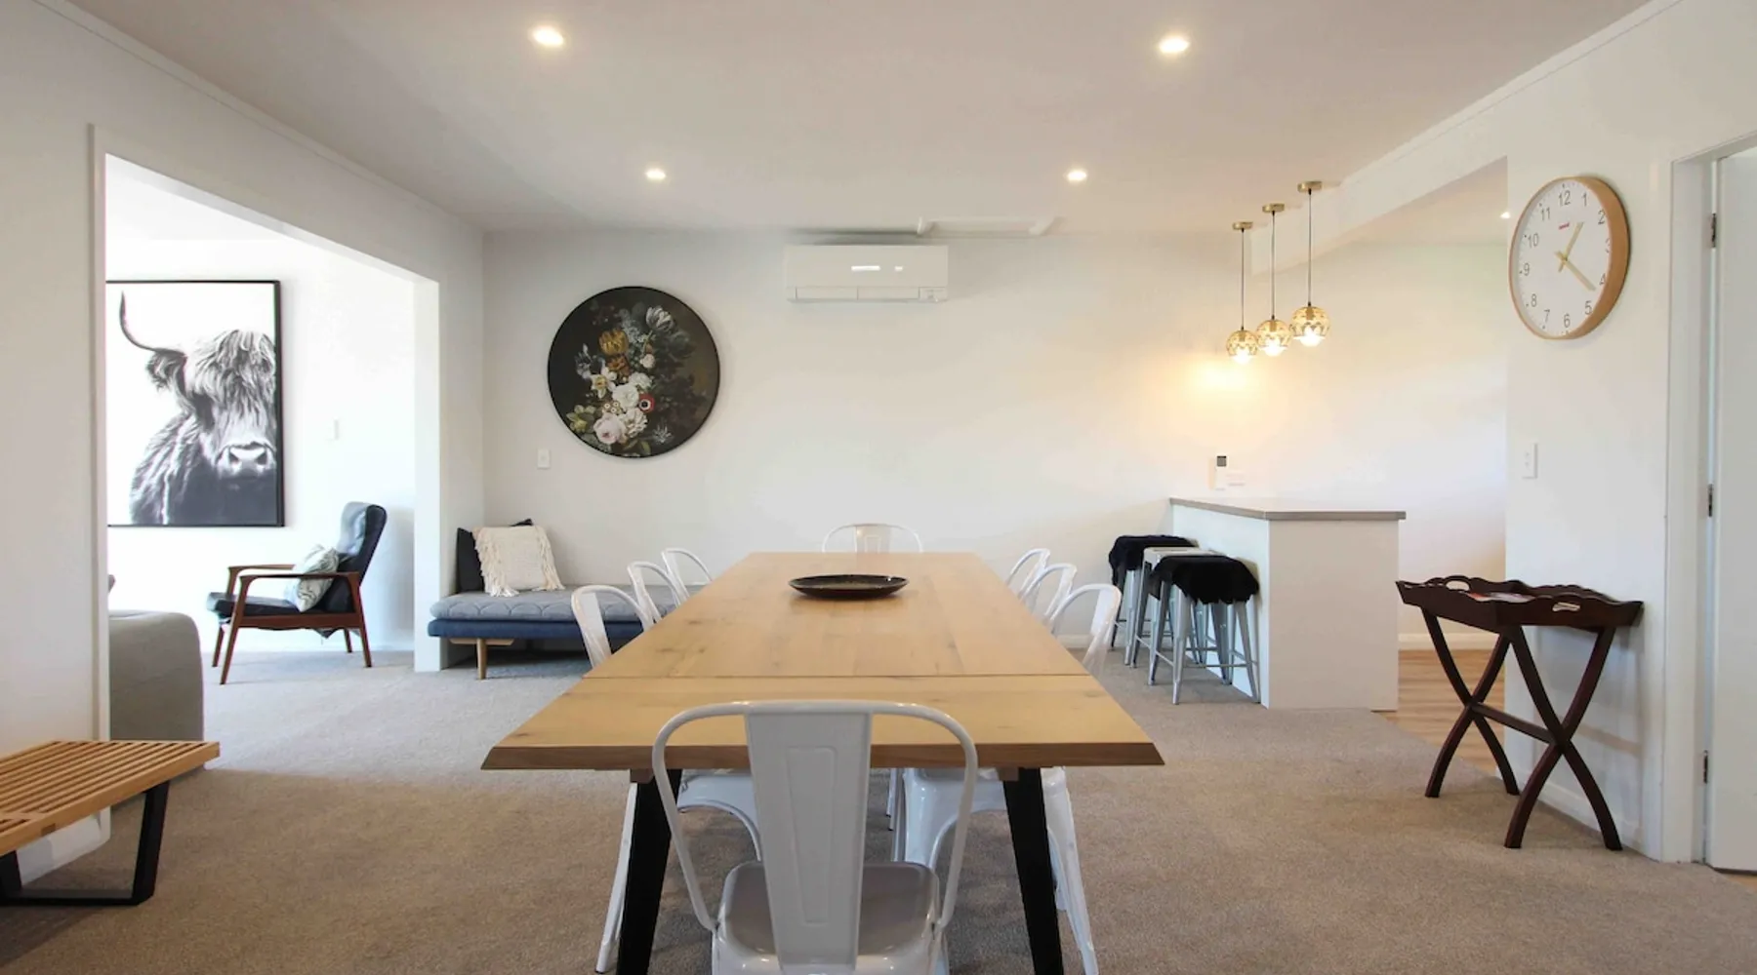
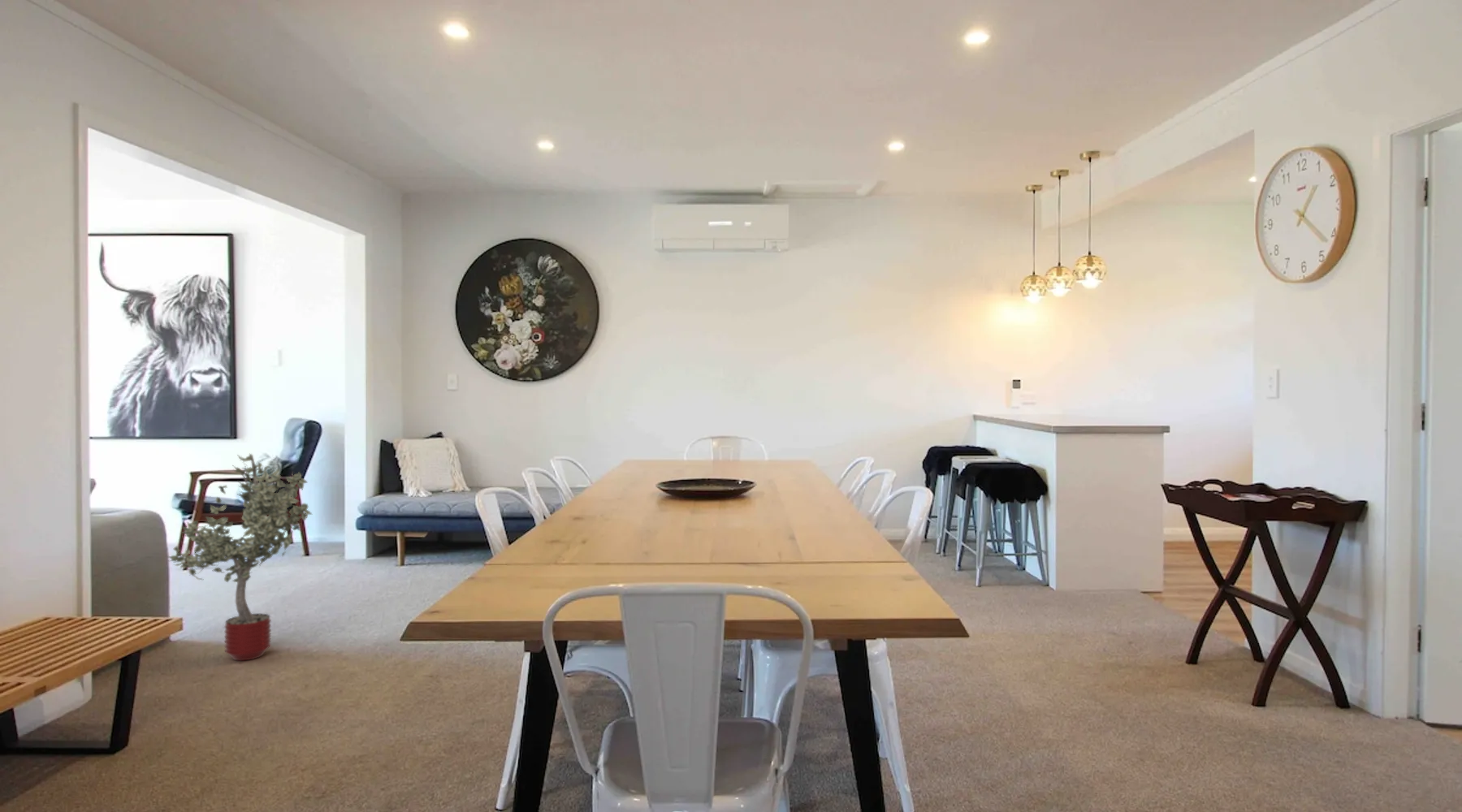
+ potted tree [165,453,313,662]
